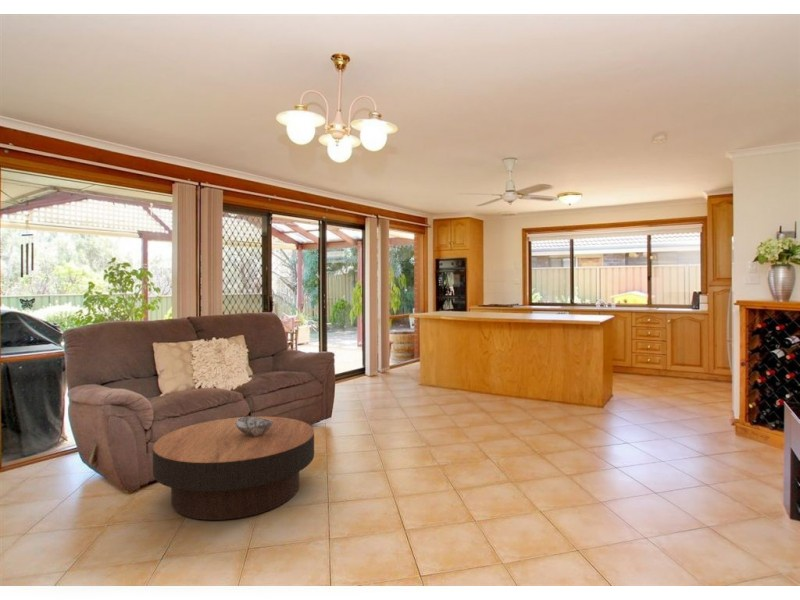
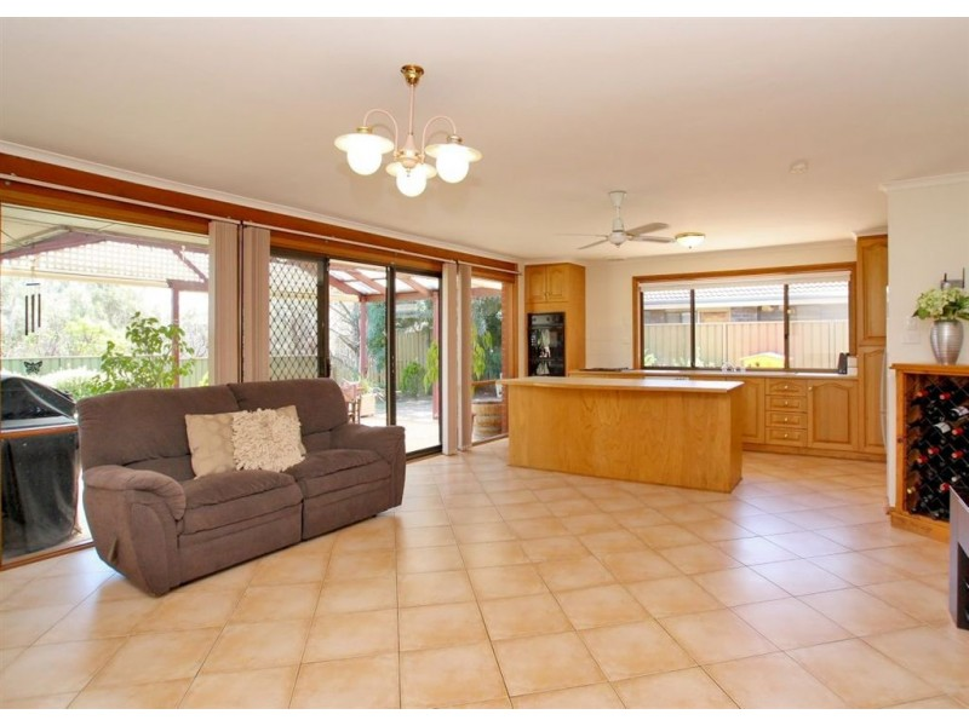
- decorative bowl [235,416,274,436]
- coffee table [152,416,315,521]
